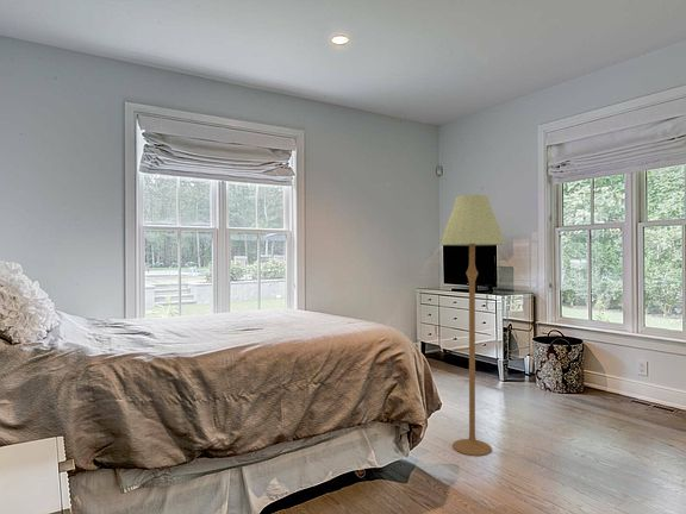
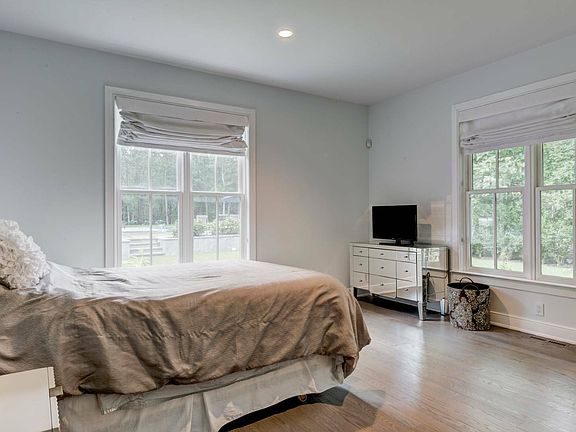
- floor lamp [439,194,506,457]
